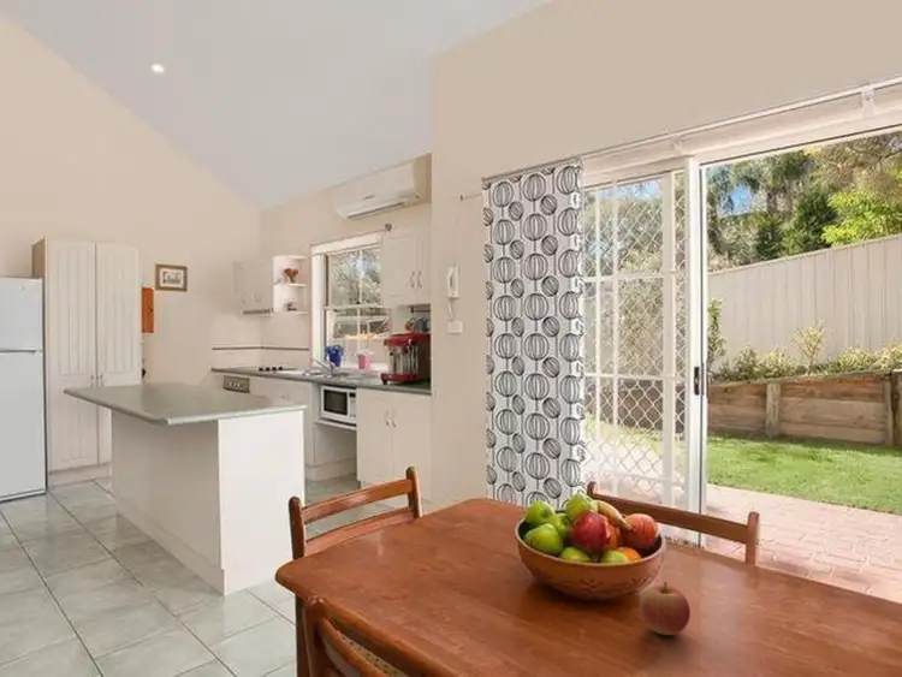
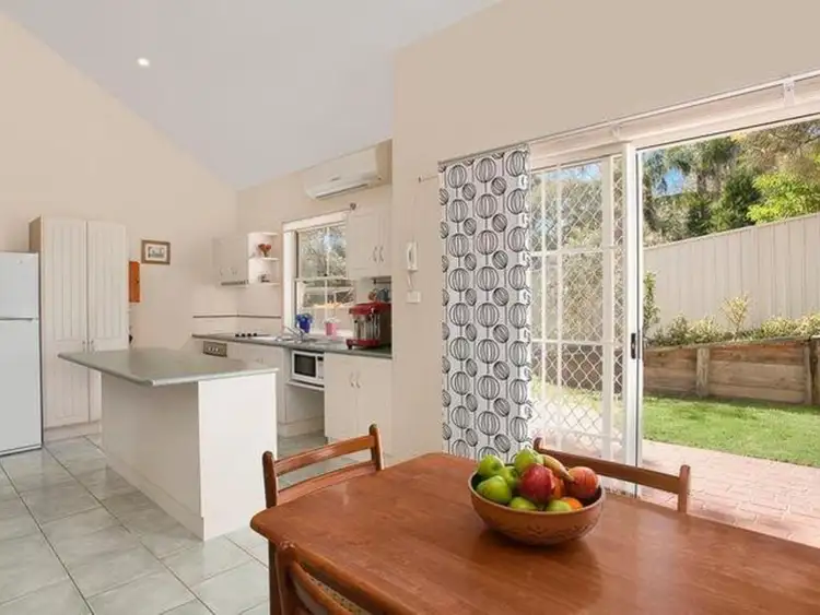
- apple [639,581,692,636]
